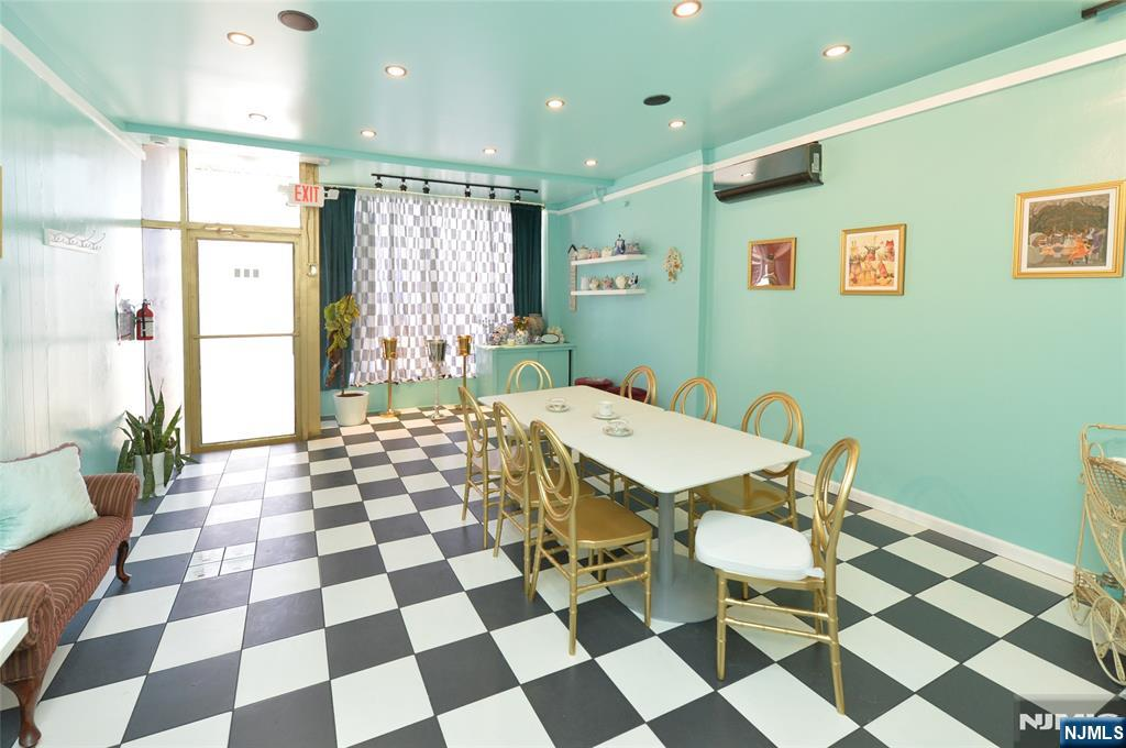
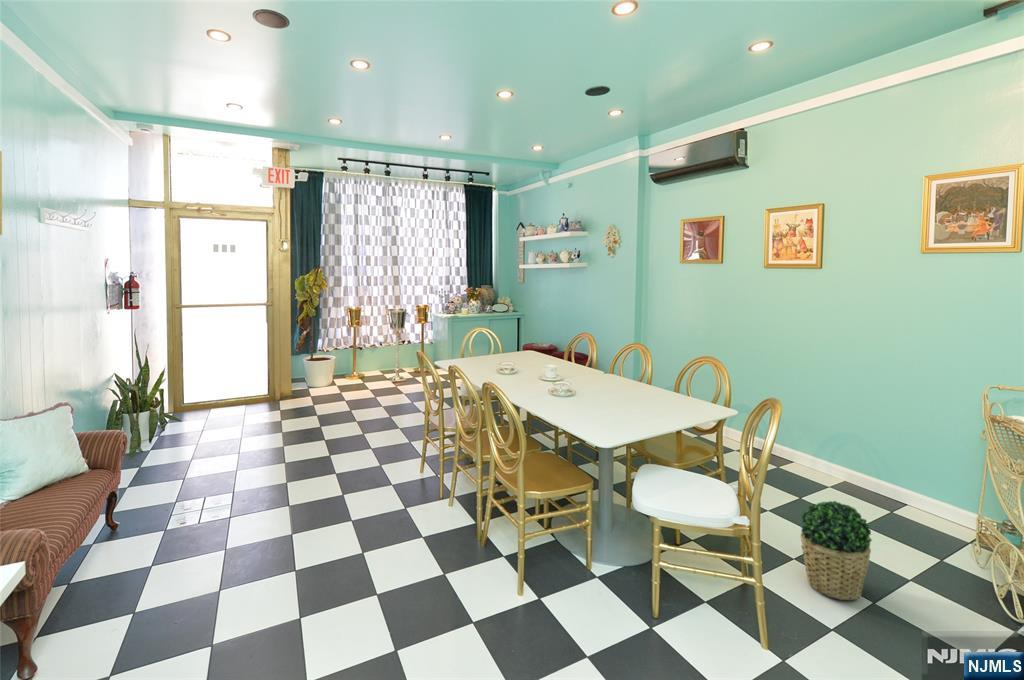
+ potted plant [799,500,873,601]
